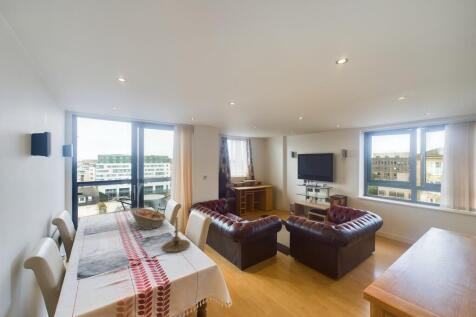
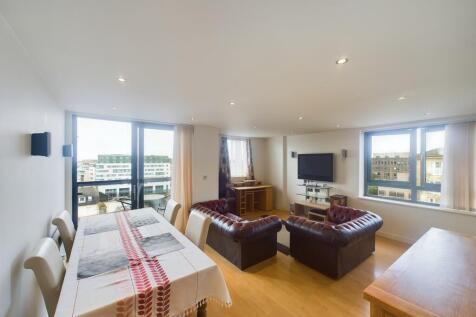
- fruit basket [129,207,167,231]
- candle holder [161,216,191,253]
